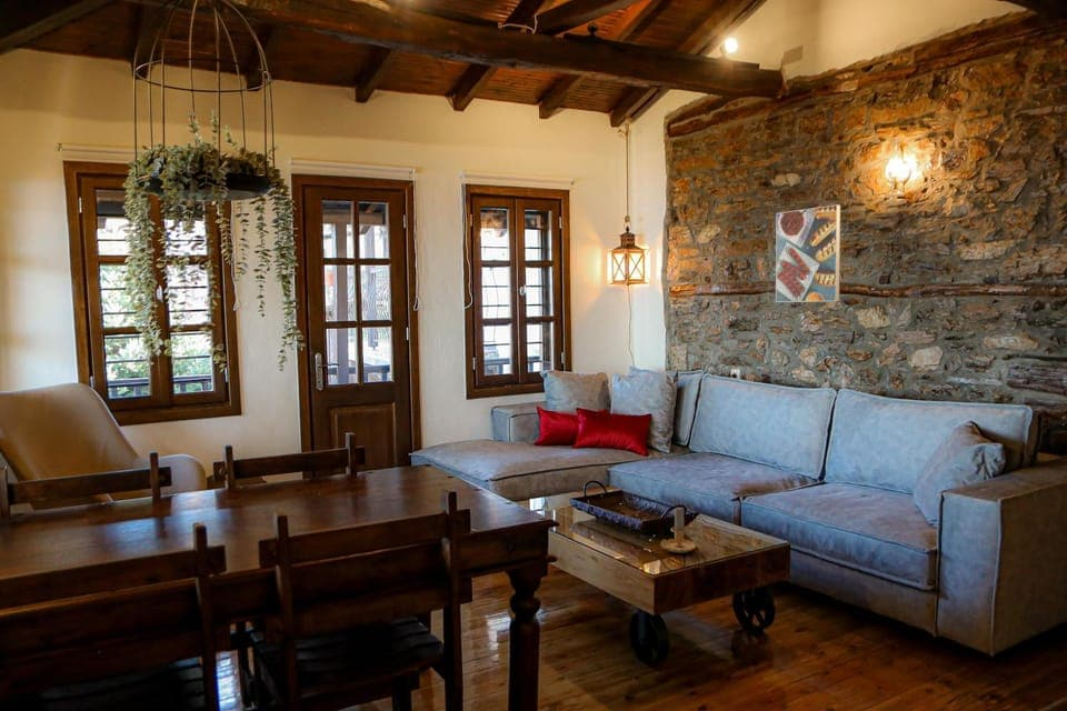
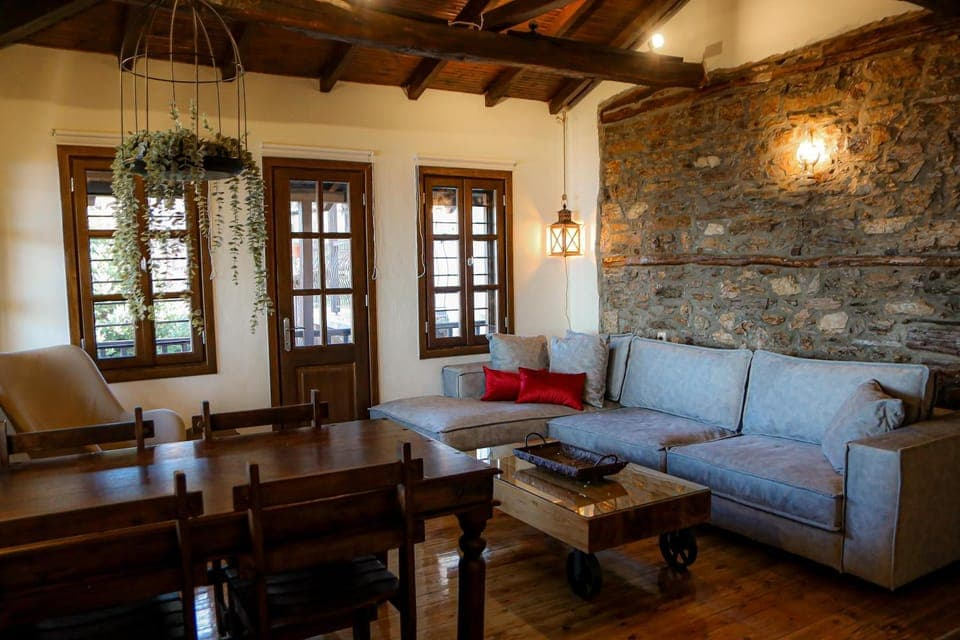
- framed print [775,203,841,303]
- candle [660,507,698,554]
